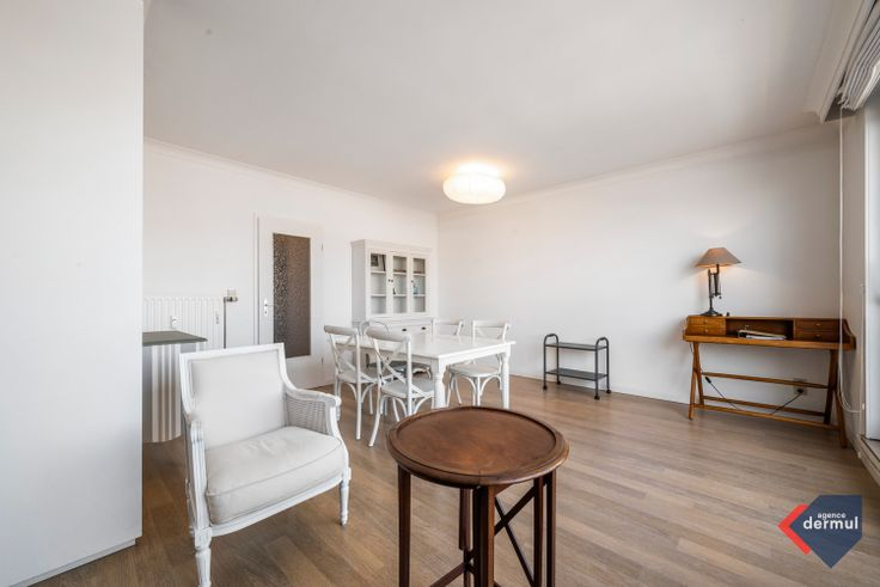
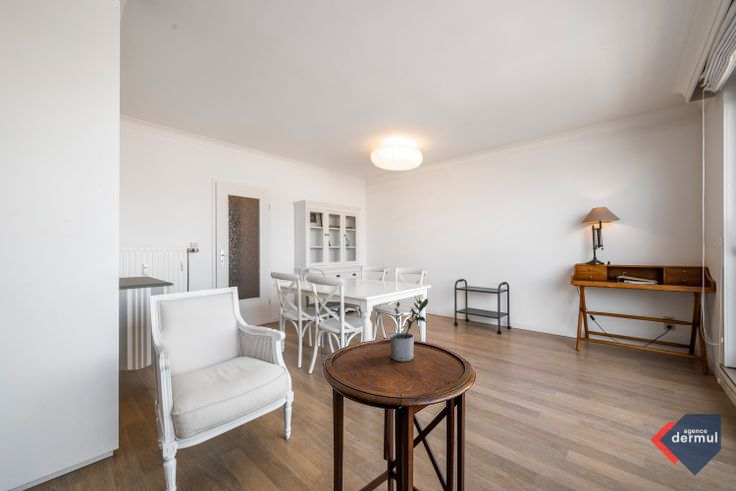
+ potted plant [389,298,429,362]
